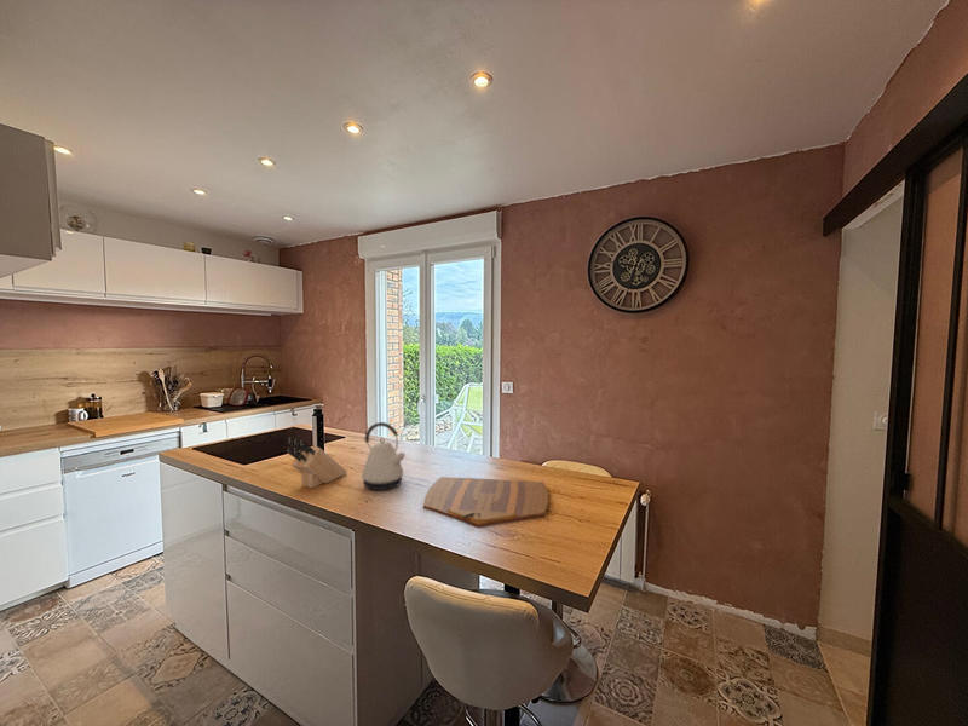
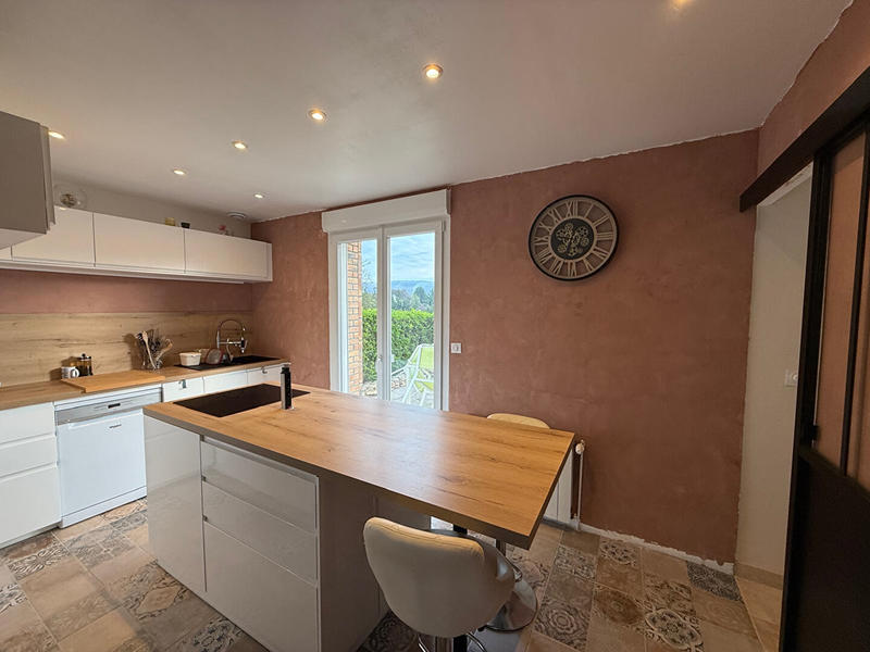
- kettle [361,421,407,491]
- cutting board [422,476,549,529]
- knife block [287,437,348,489]
